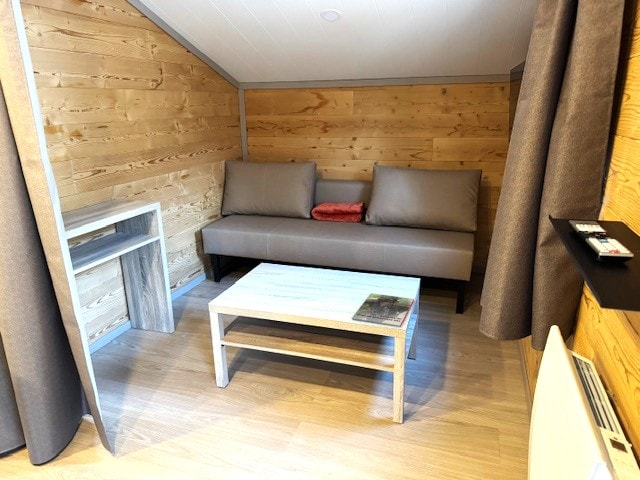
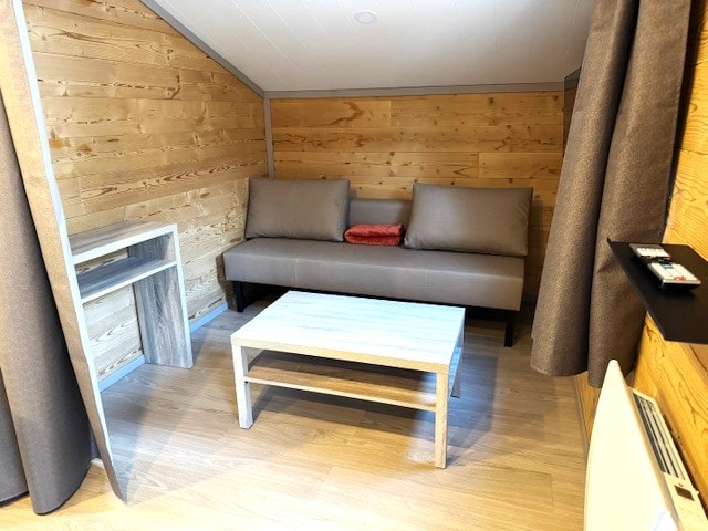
- magazine [351,292,415,328]
